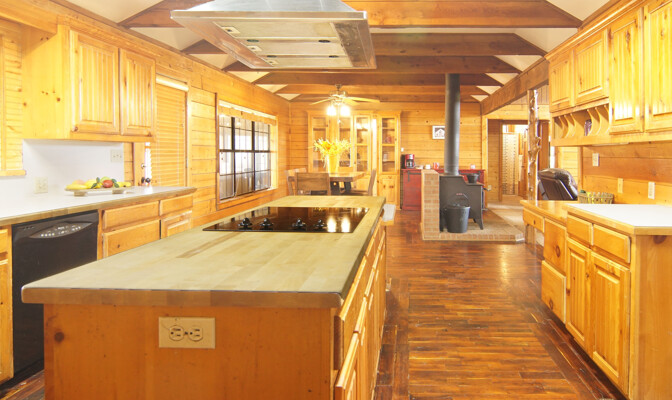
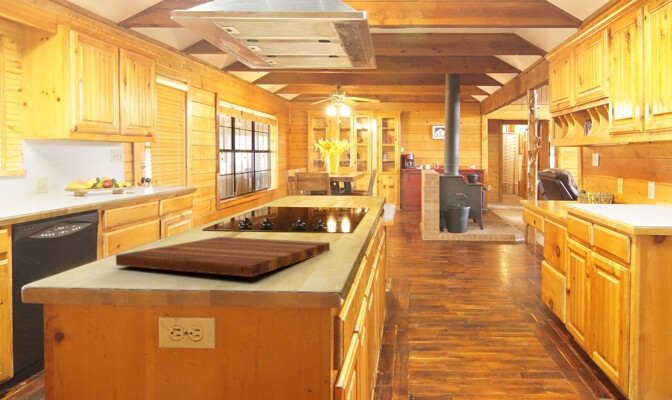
+ cutting board [115,236,331,278]
